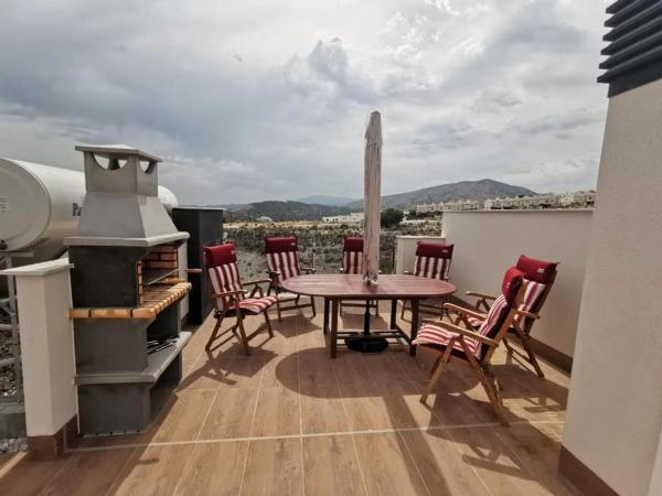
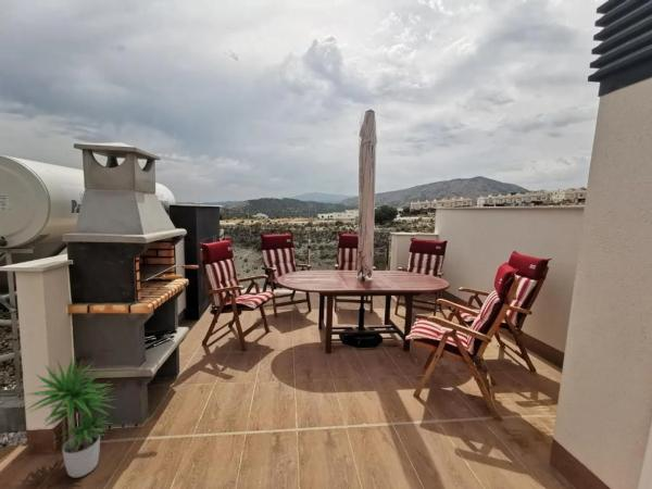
+ potted plant [22,354,116,479]
